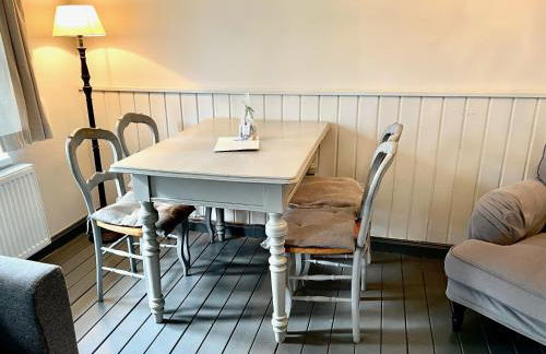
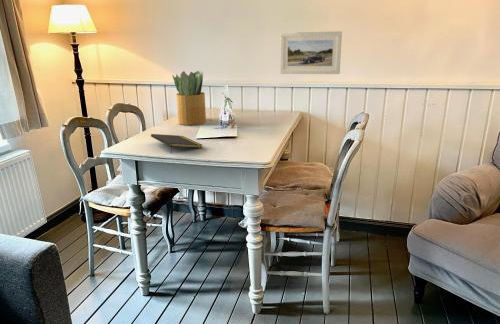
+ notepad [150,133,203,154]
+ potted plant [171,70,207,126]
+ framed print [279,30,343,75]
